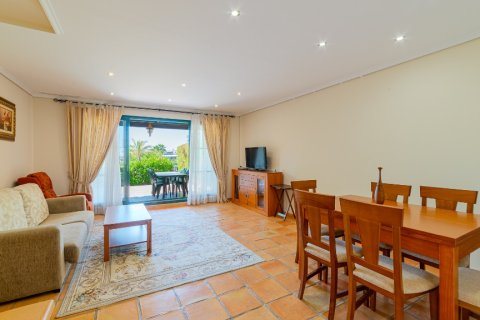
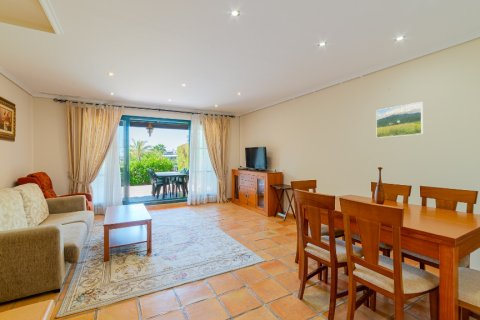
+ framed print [375,101,424,139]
